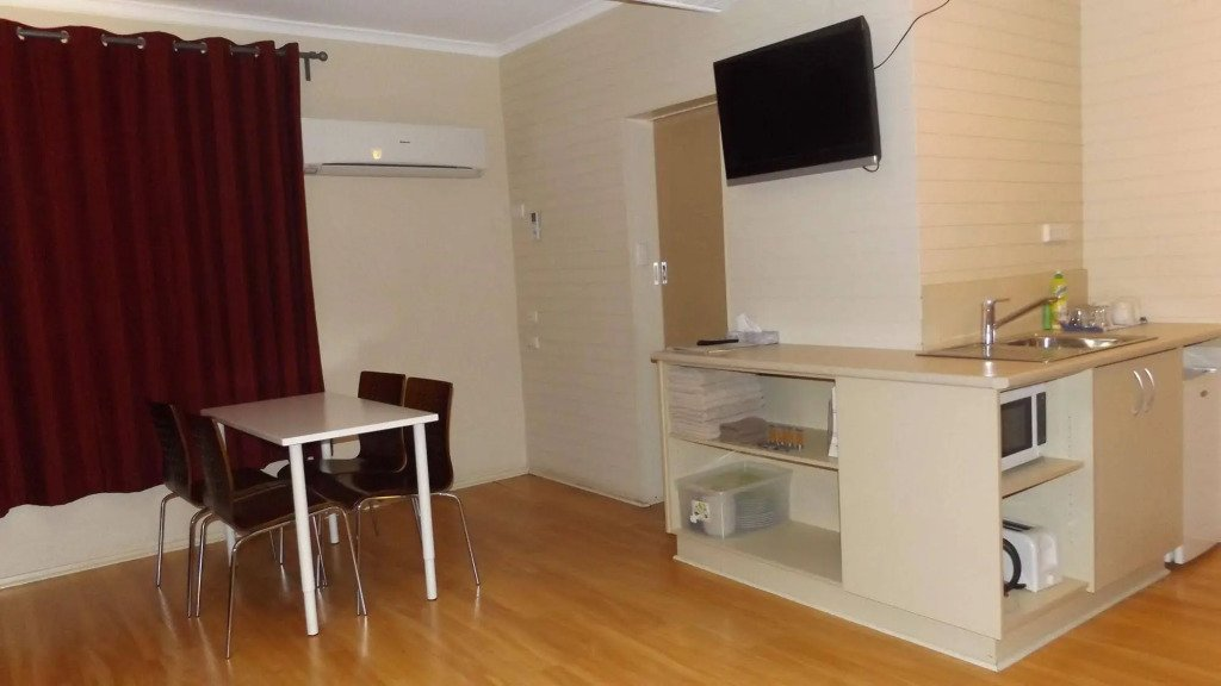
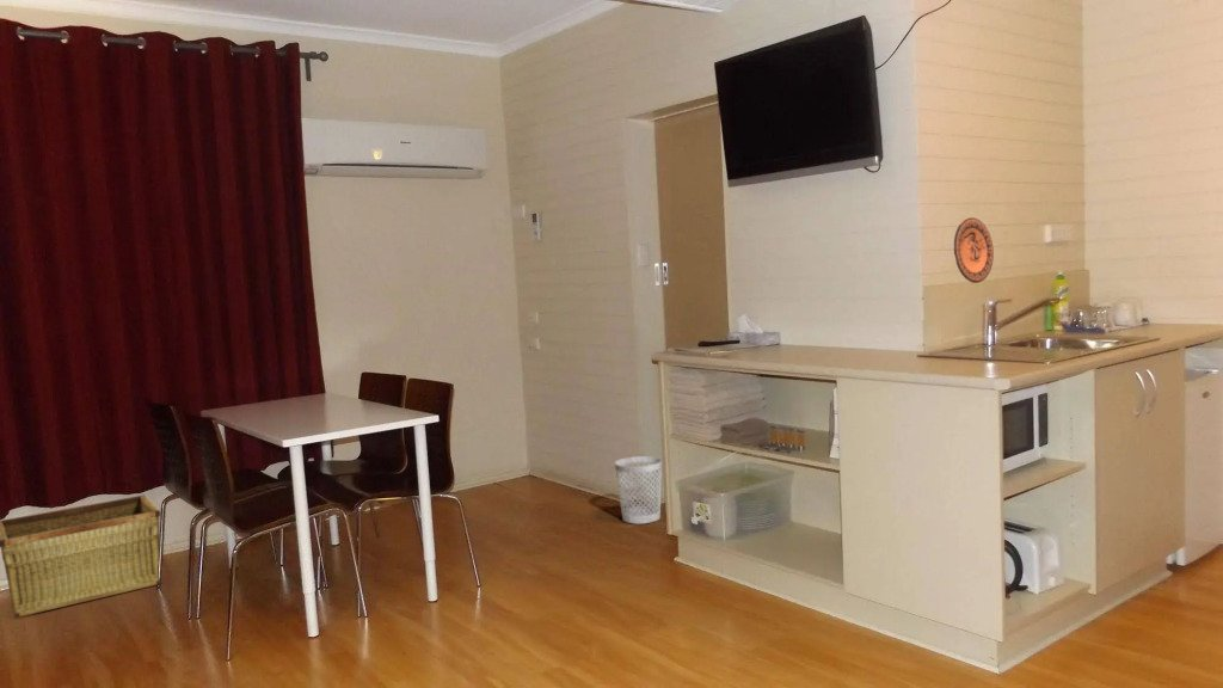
+ wastebasket [614,455,663,524]
+ decorative plate [953,216,995,284]
+ hamper [0,493,161,619]
